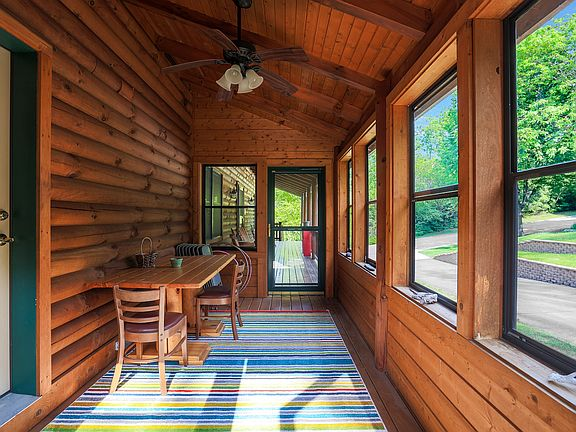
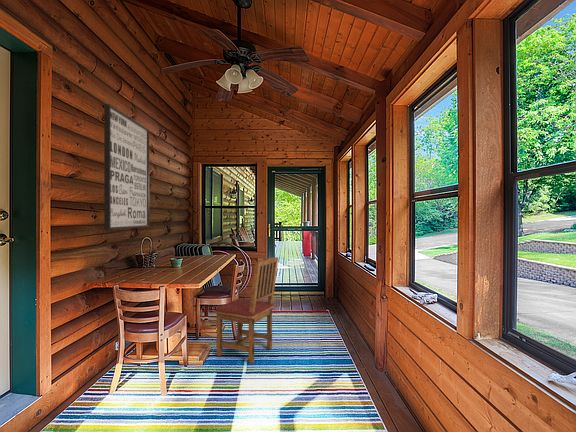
+ dining chair [213,256,279,365]
+ wall art [103,103,150,230]
